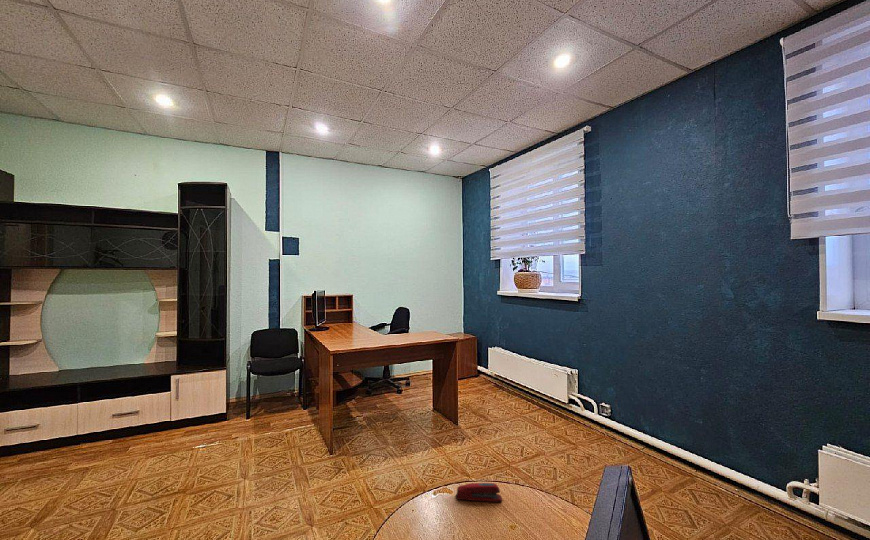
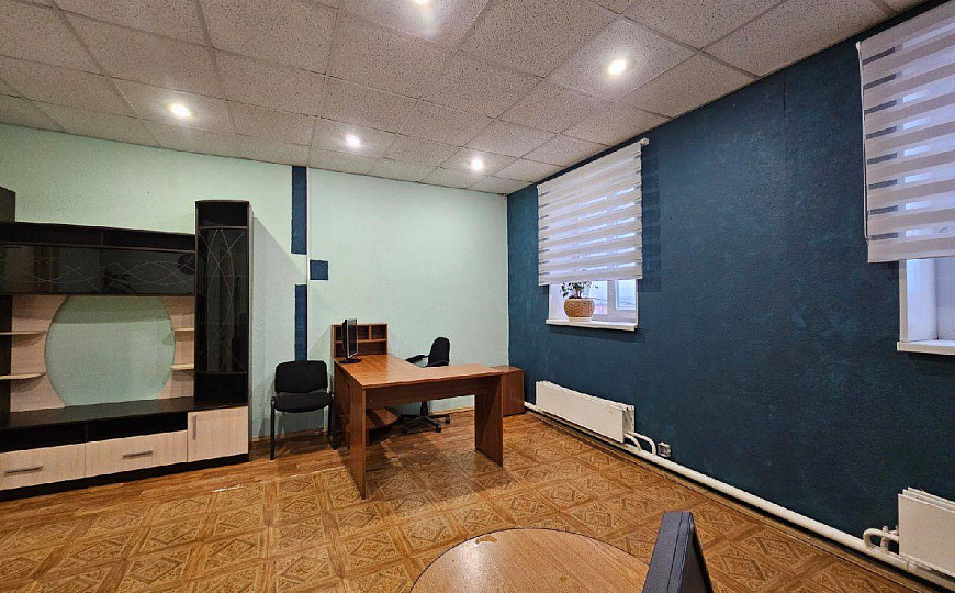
- stapler [454,482,503,503]
